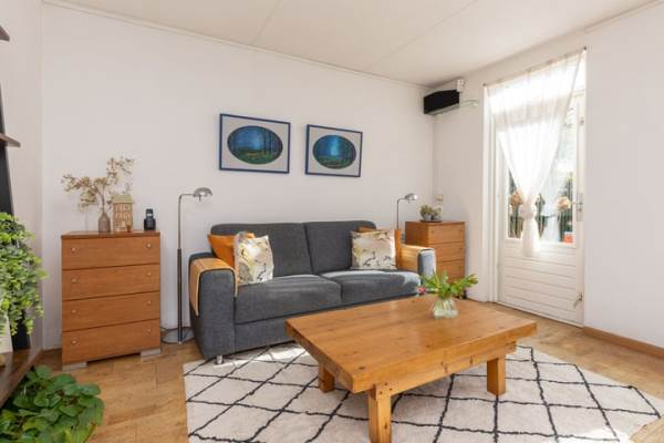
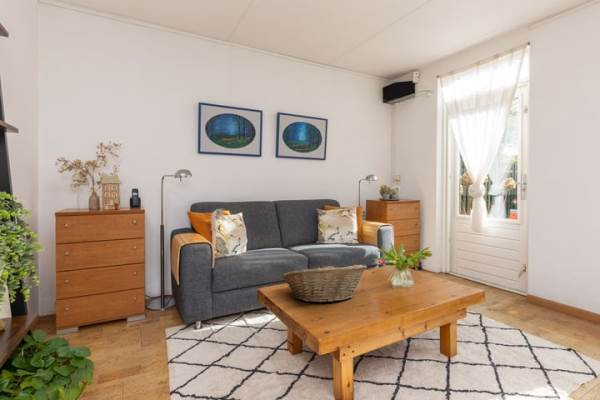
+ fruit basket [281,262,368,304]
